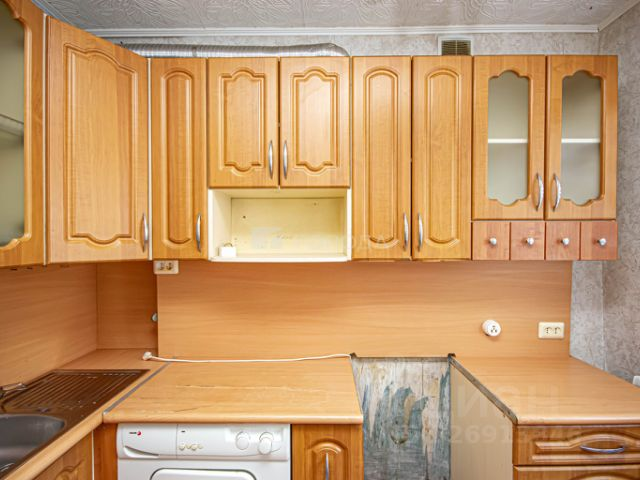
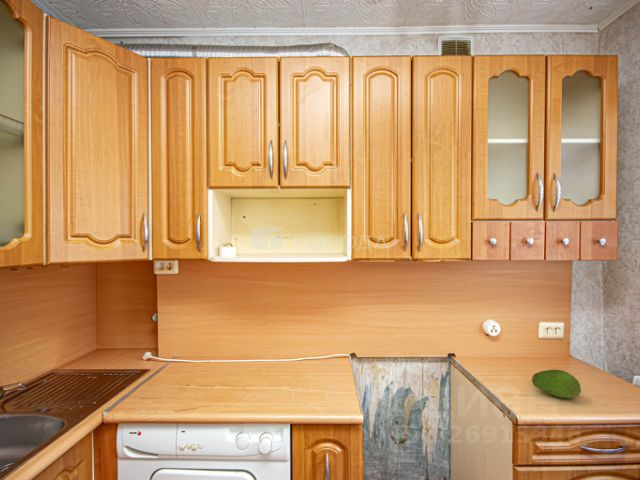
+ fruit [531,369,582,400]
